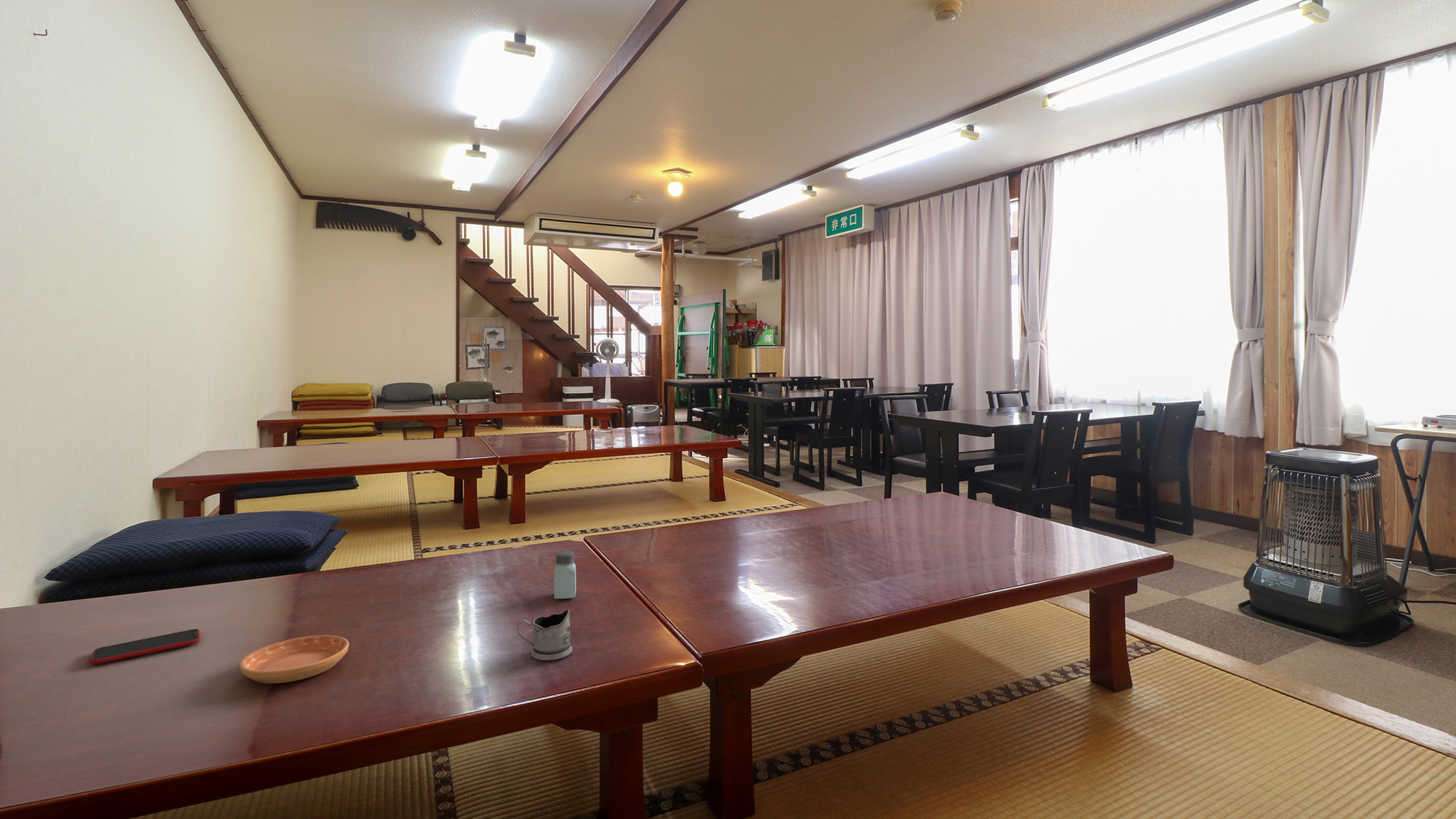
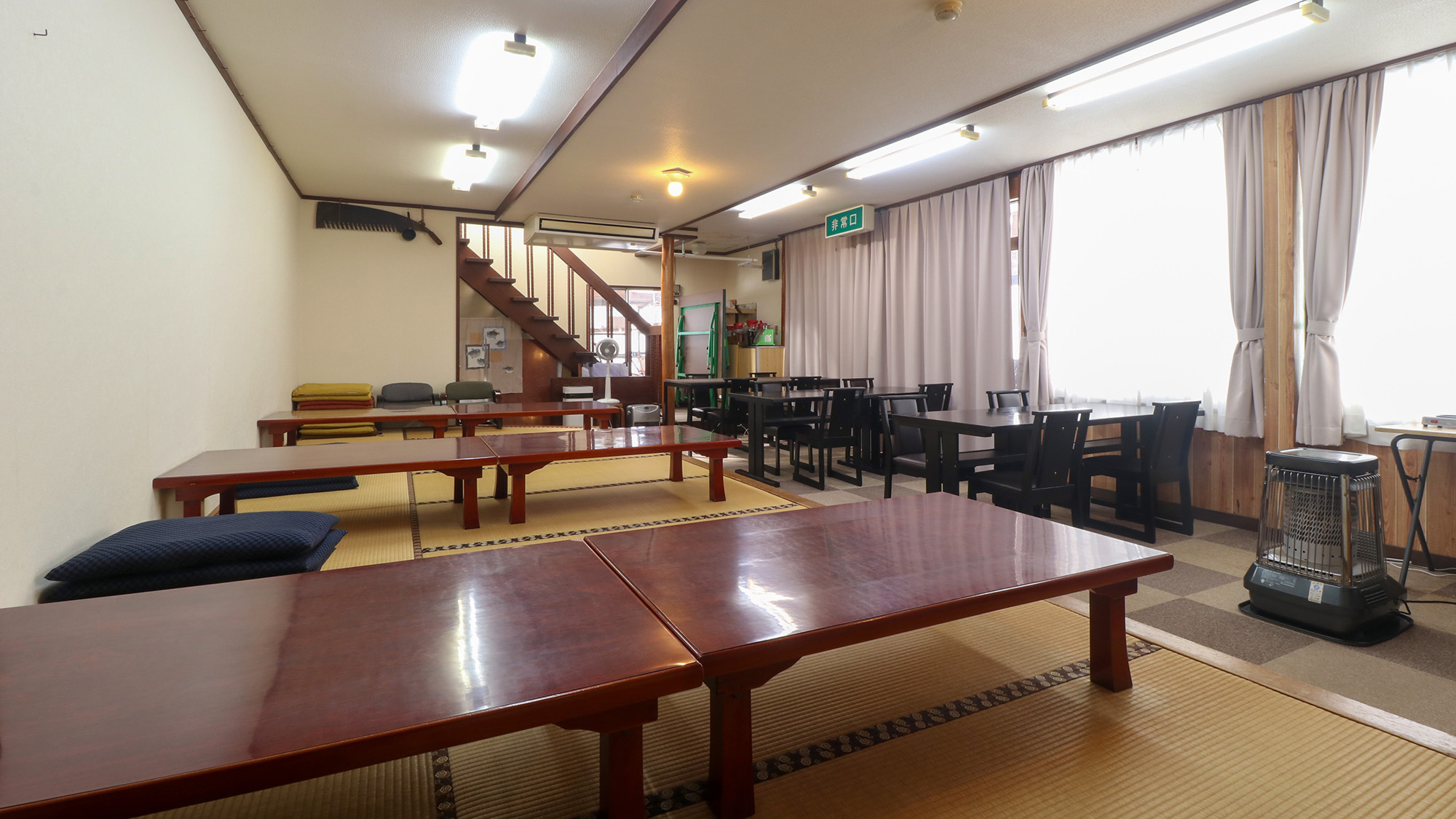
- smartphone [90,628,201,665]
- saucer [239,635,349,684]
- tea glass holder [516,609,573,661]
- saltshaker [553,550,577,600]
